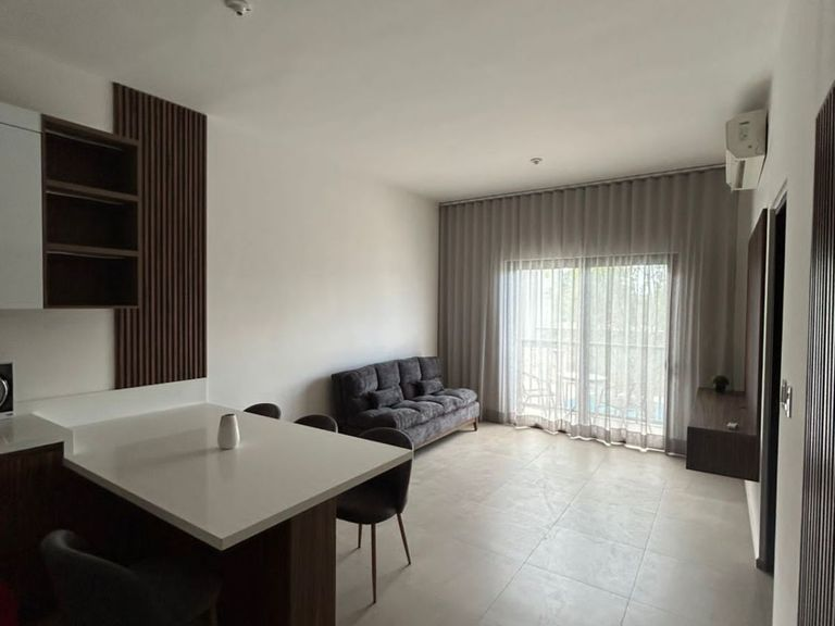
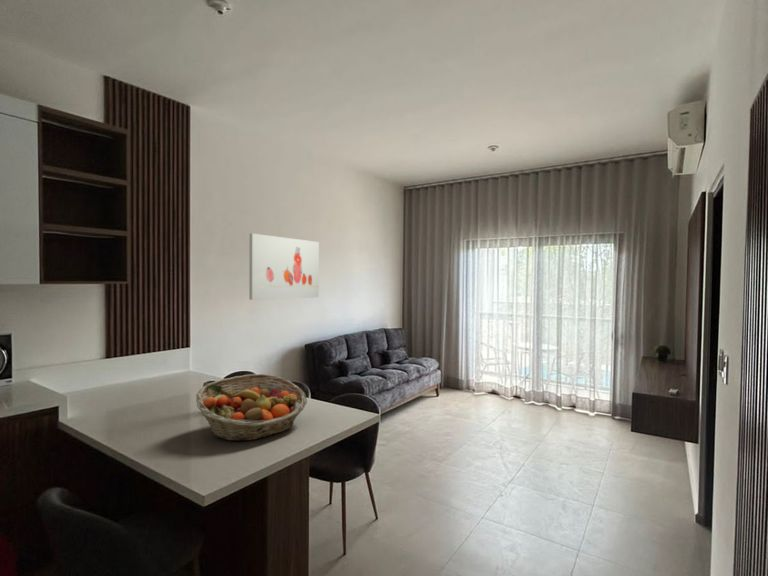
+ wall art [248,233,320,301]
+ fruit basket [195,373,308,442]
